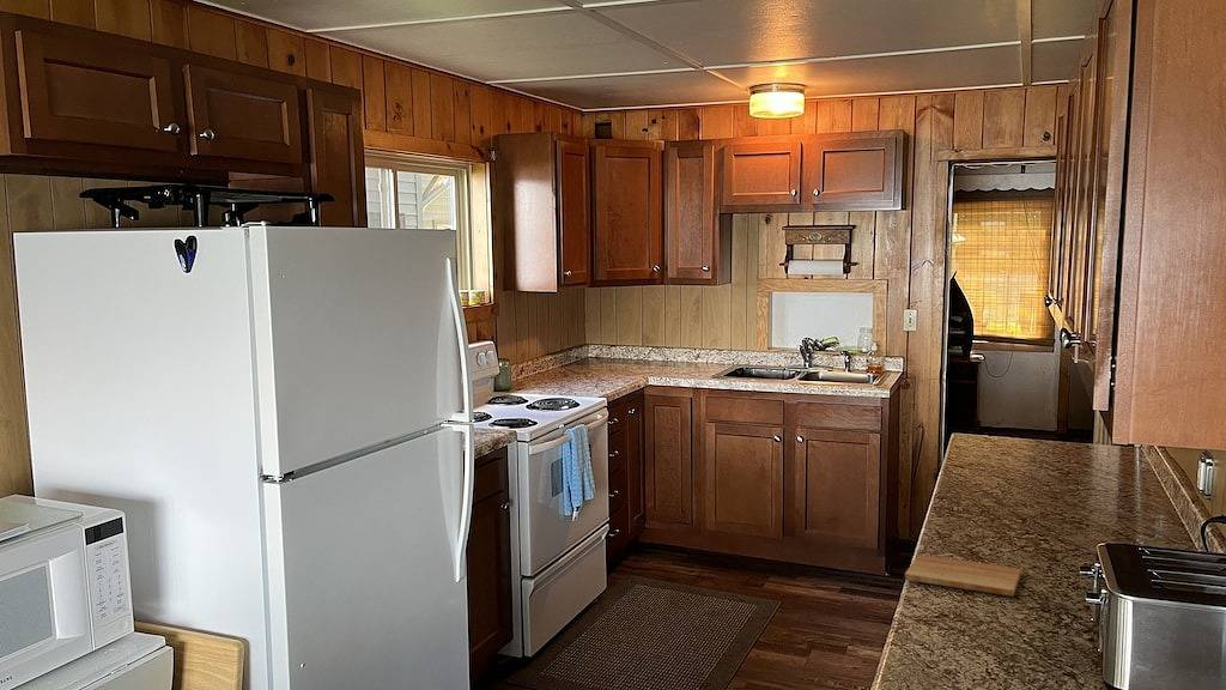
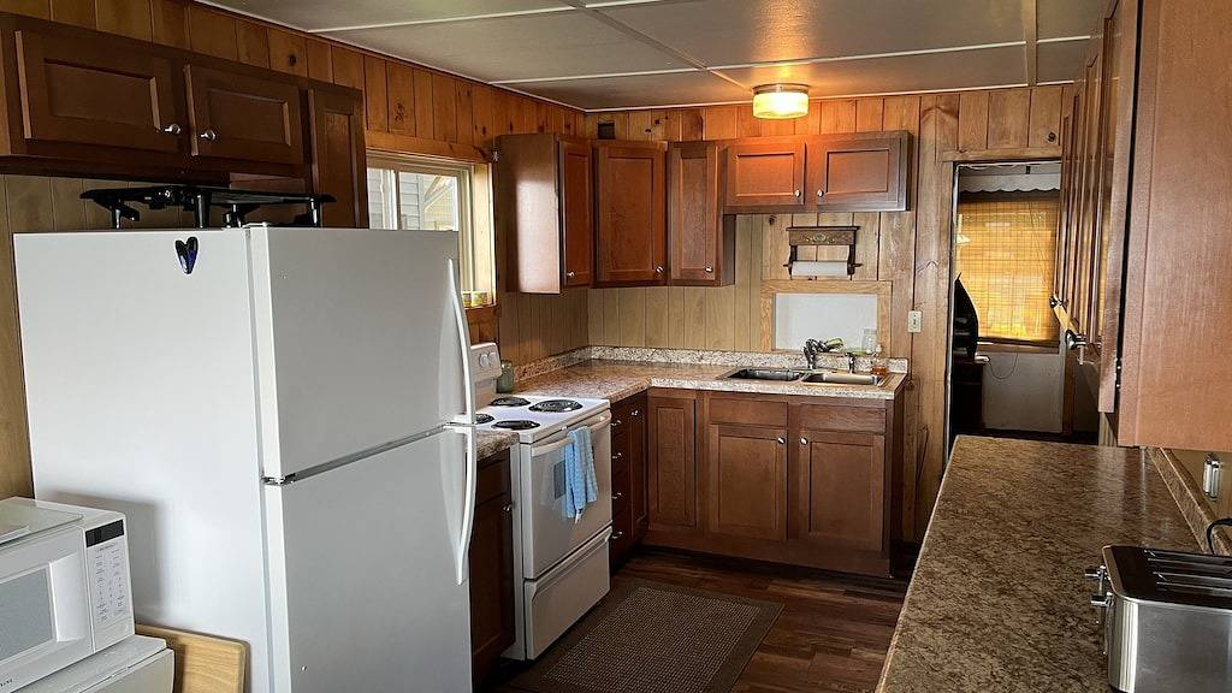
- cutting board [904,553,1022,598]
